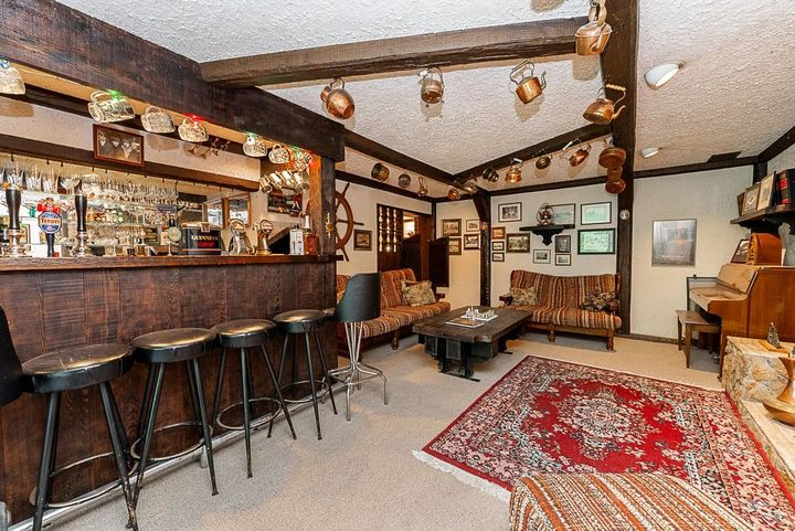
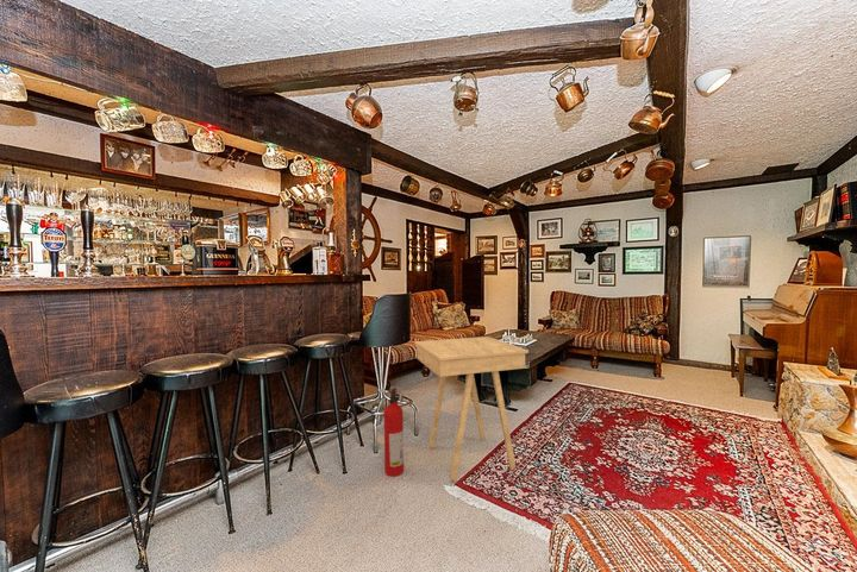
+ fire extinguisher [383,386,405,478]
+ side table [413,335,530,483]
